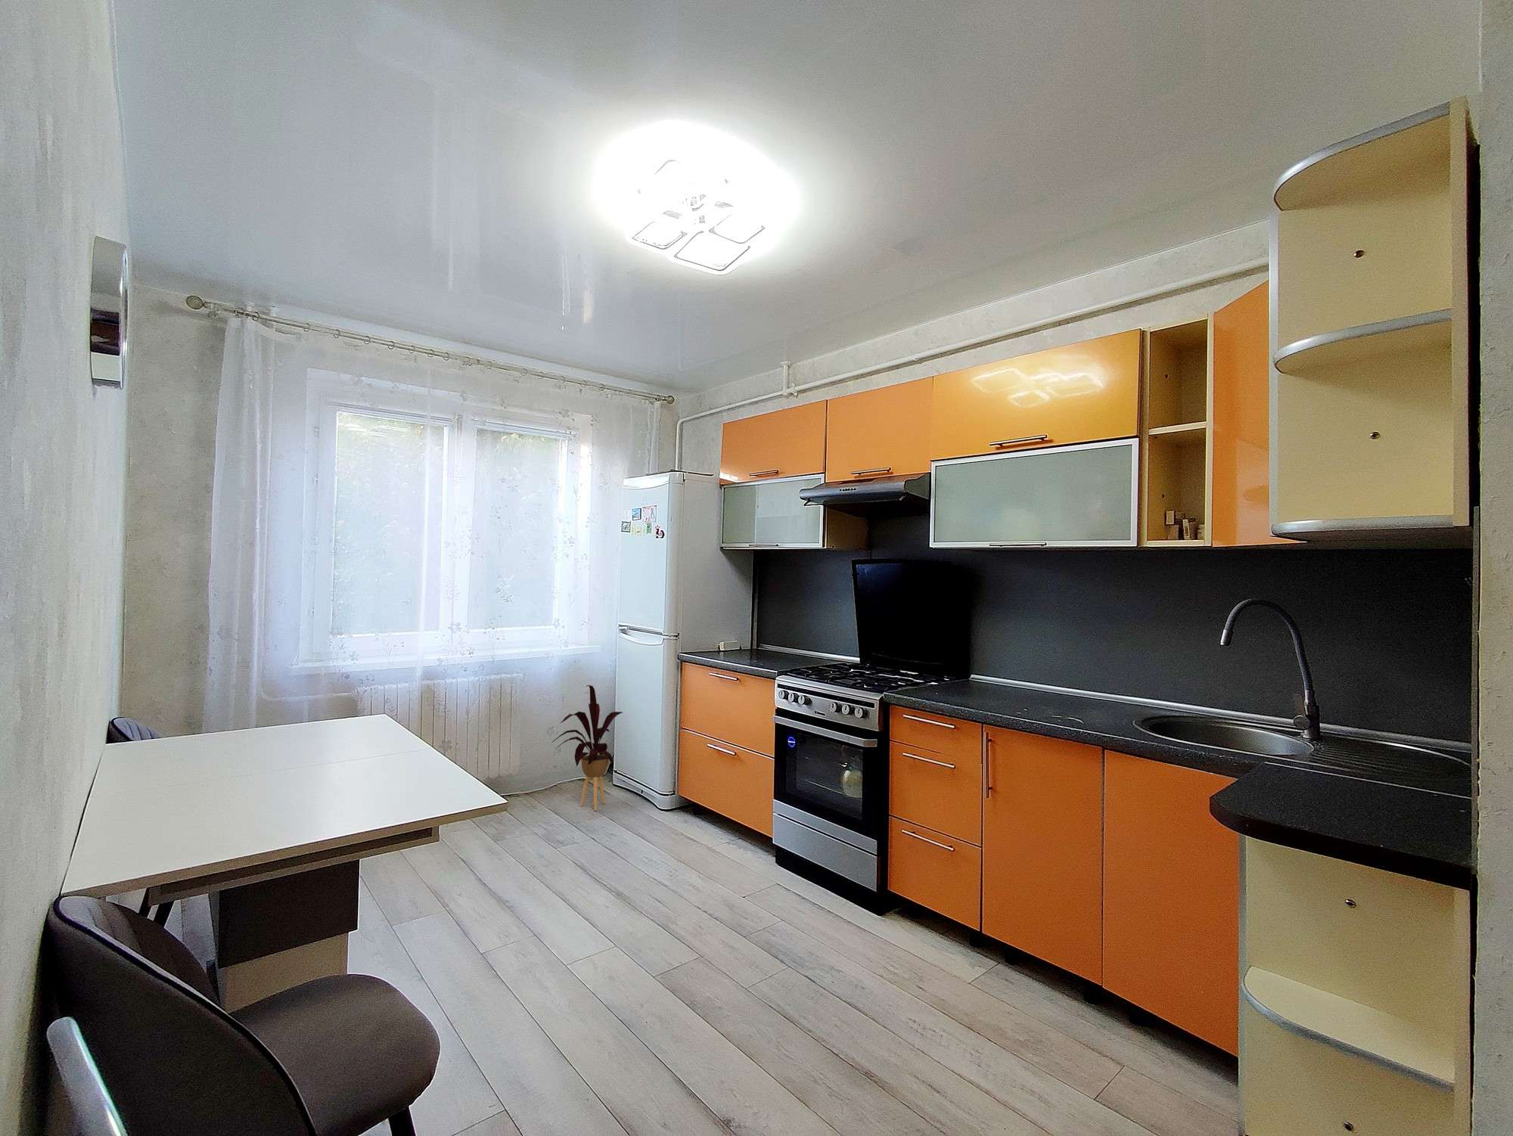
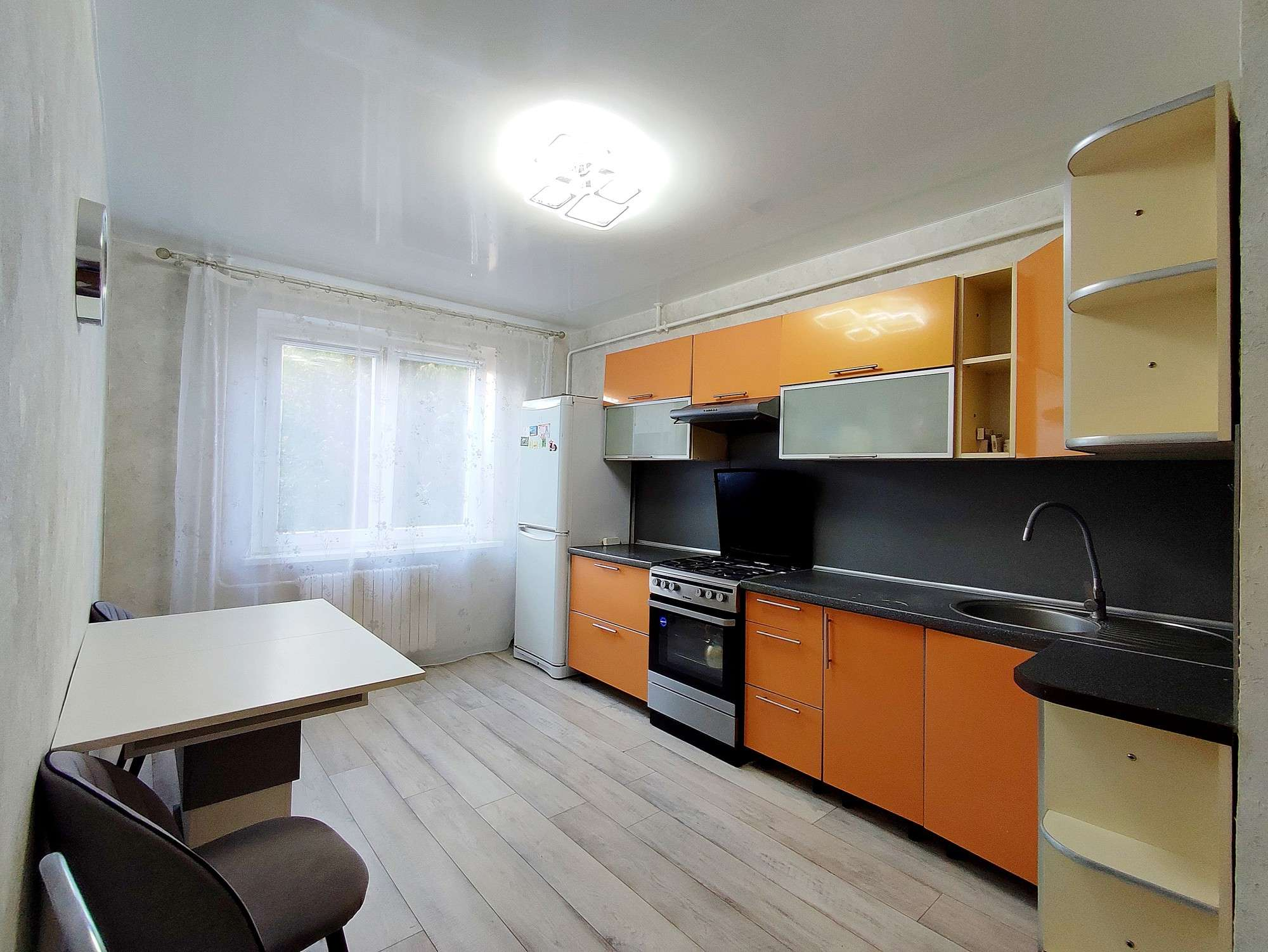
- house plant [551,685,623,811]
